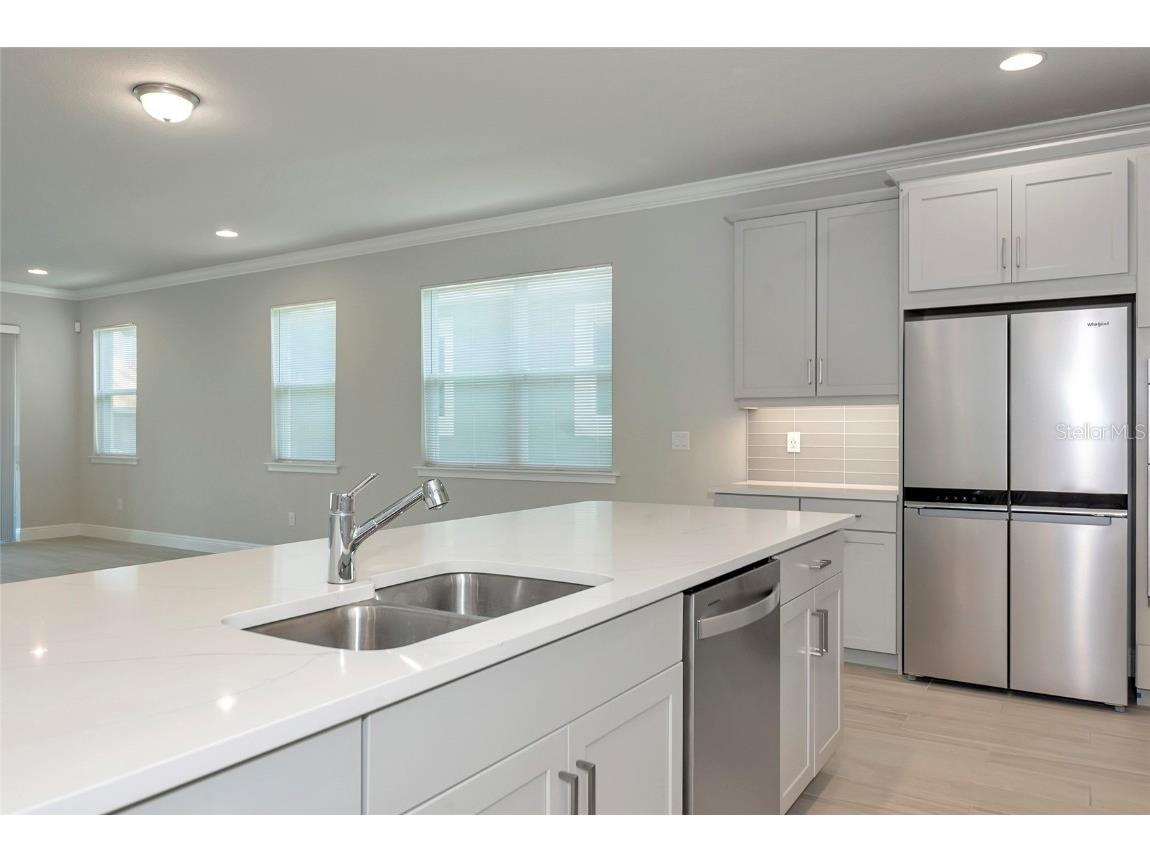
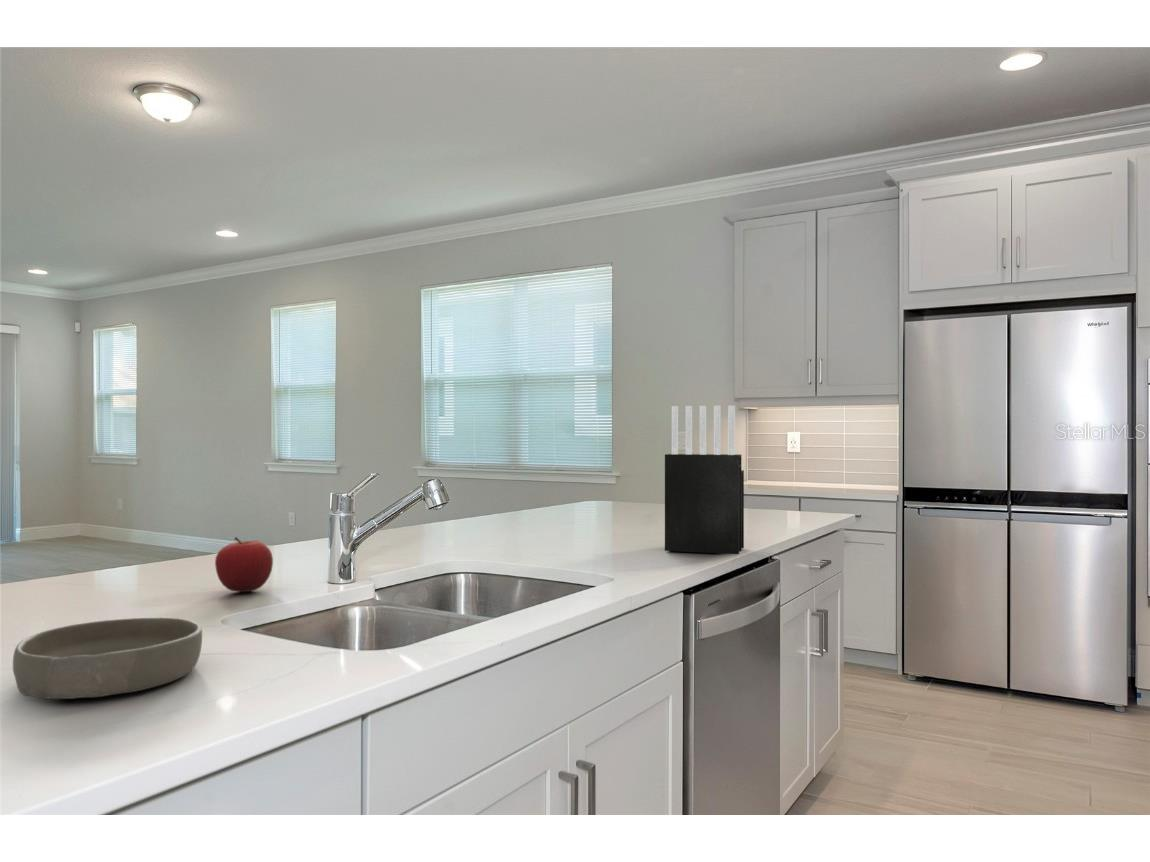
+ knife block [664,405,745,555]
+ fruit [214,536,274,593]
+ bowl [12,617,203,700]
